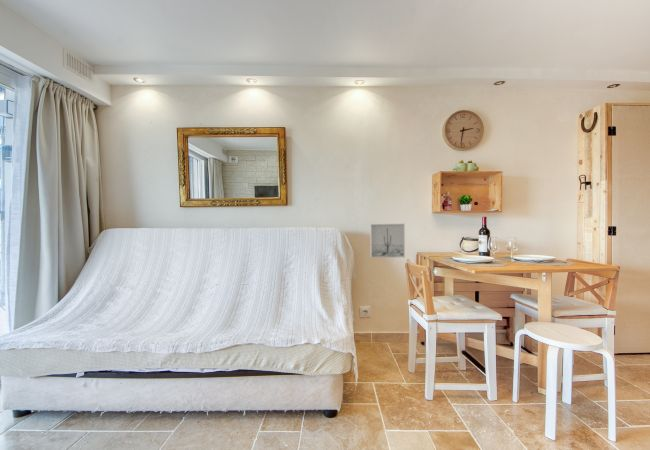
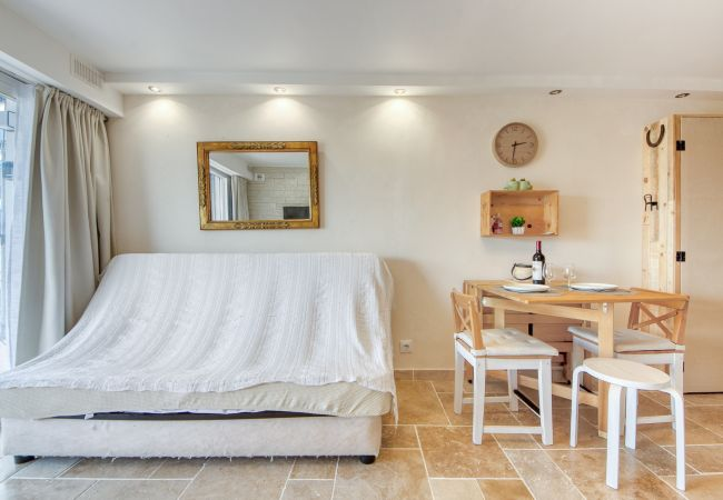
- wall art [369,223,406,259]
